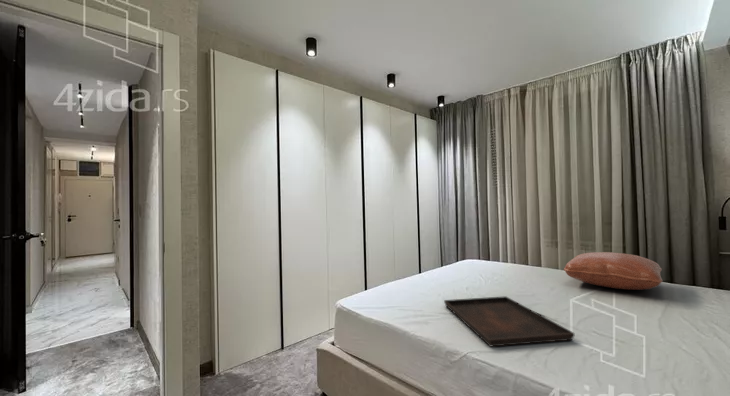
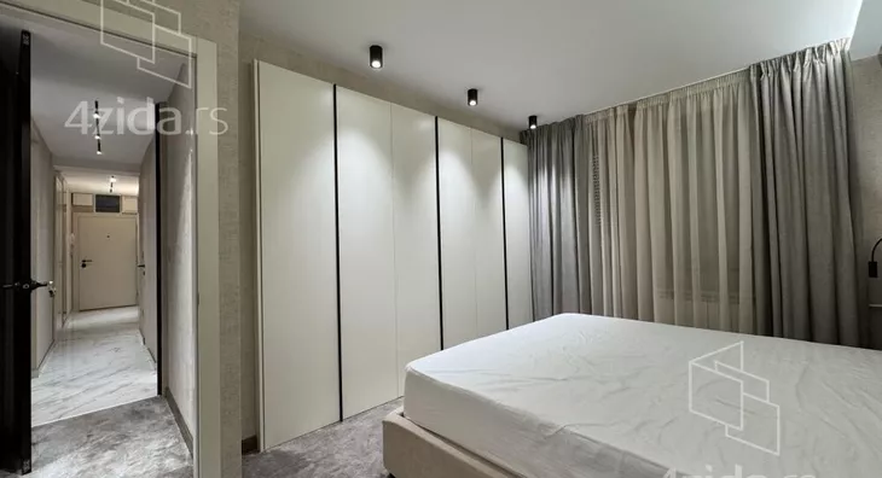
- pillow [563,251,663,291]
- serving tray [443,295,575,348]
